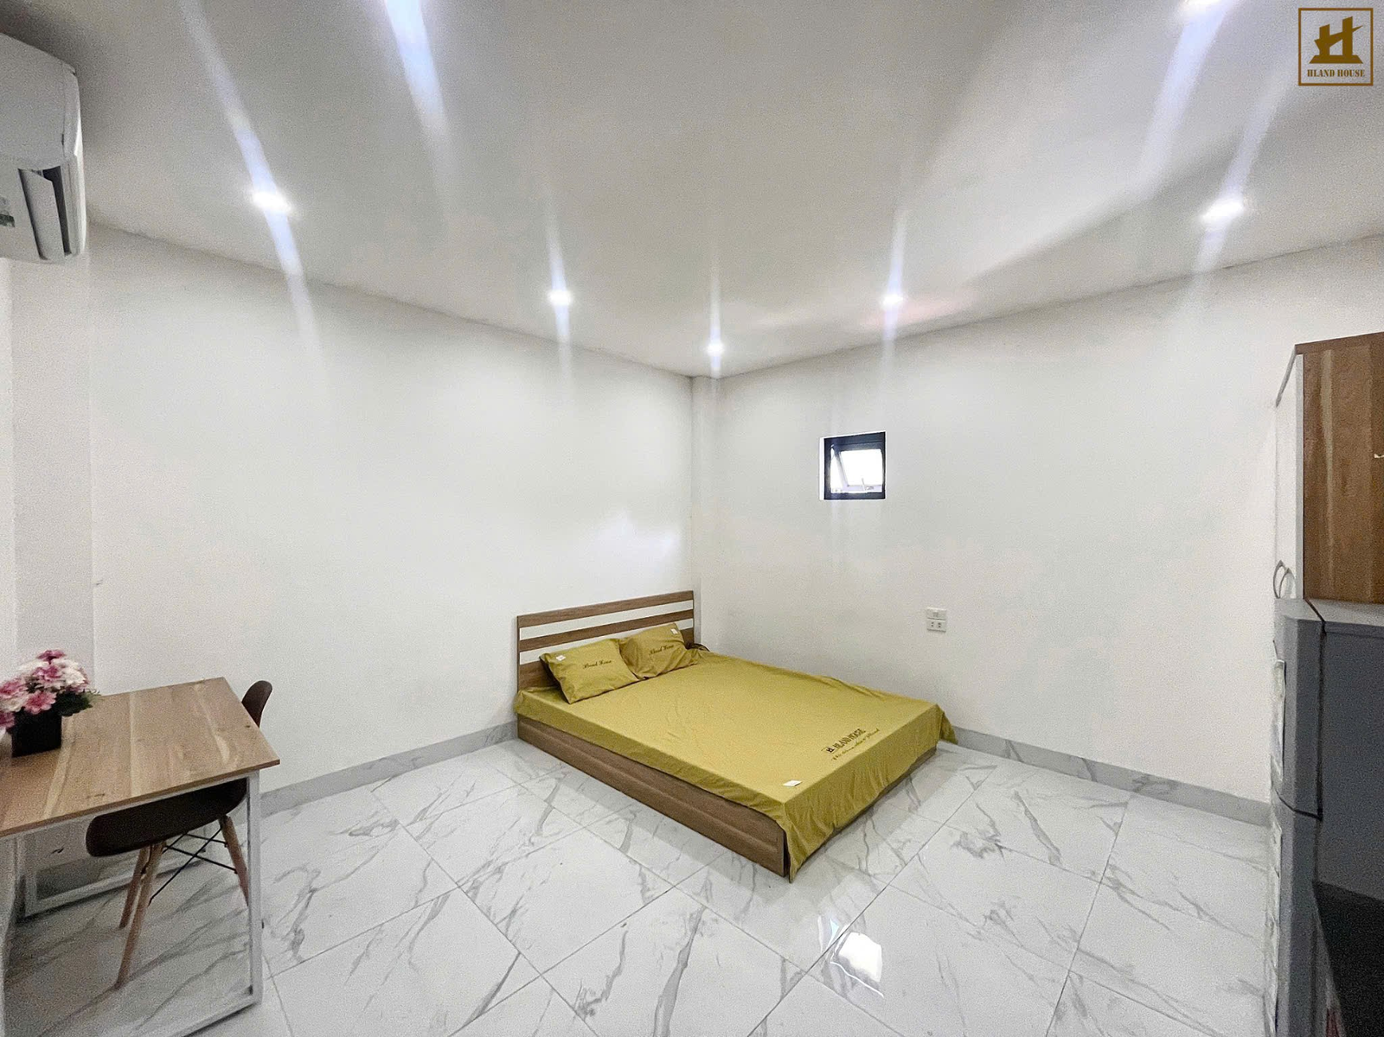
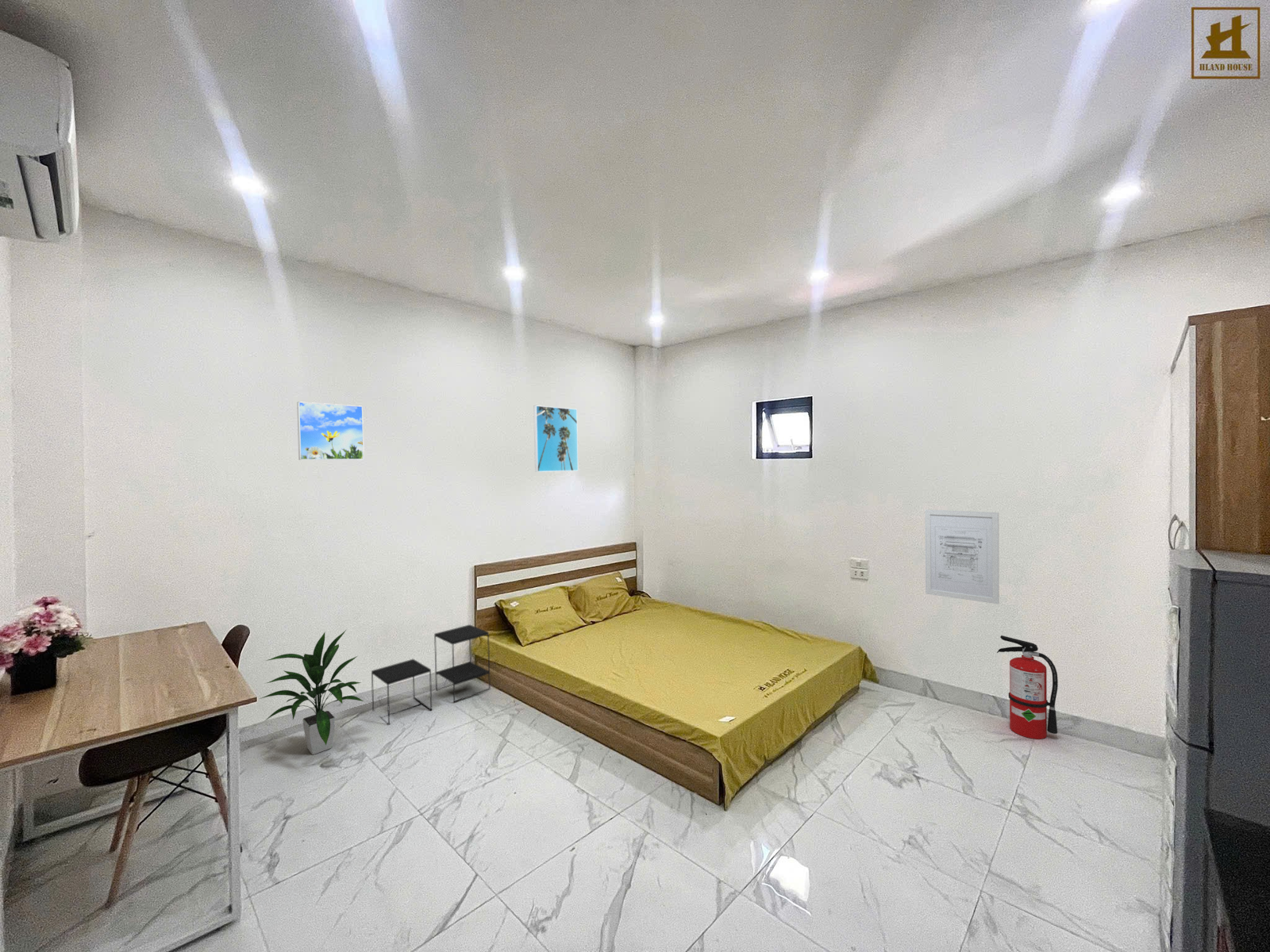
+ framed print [533,405,579,473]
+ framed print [296,401,365,461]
+ fire extinguisher [996,635,1059,739]
+ indoor plant [259,628,364,755]
+ side table [371,624,491,726]
+ wall art [924,509,1000,605]
